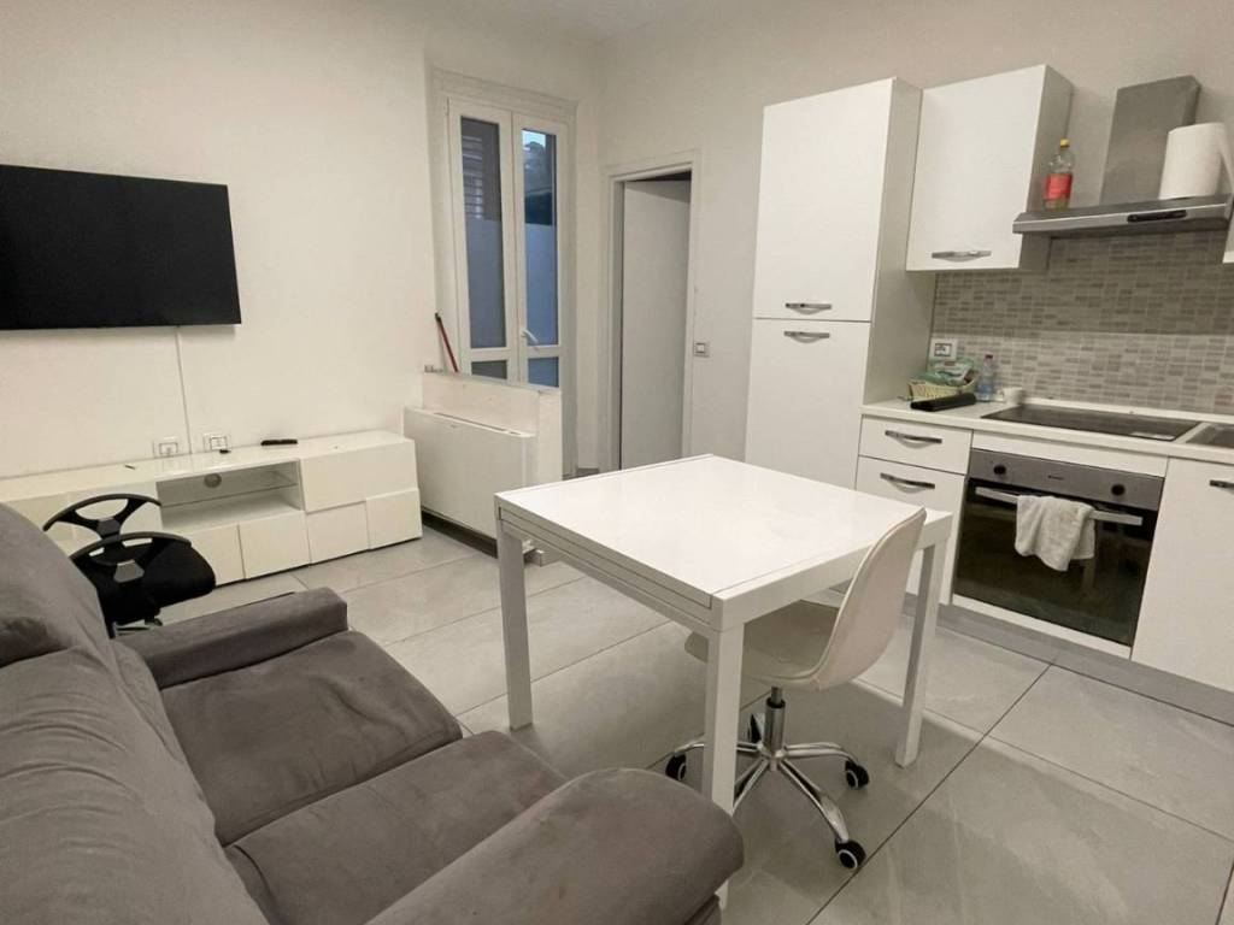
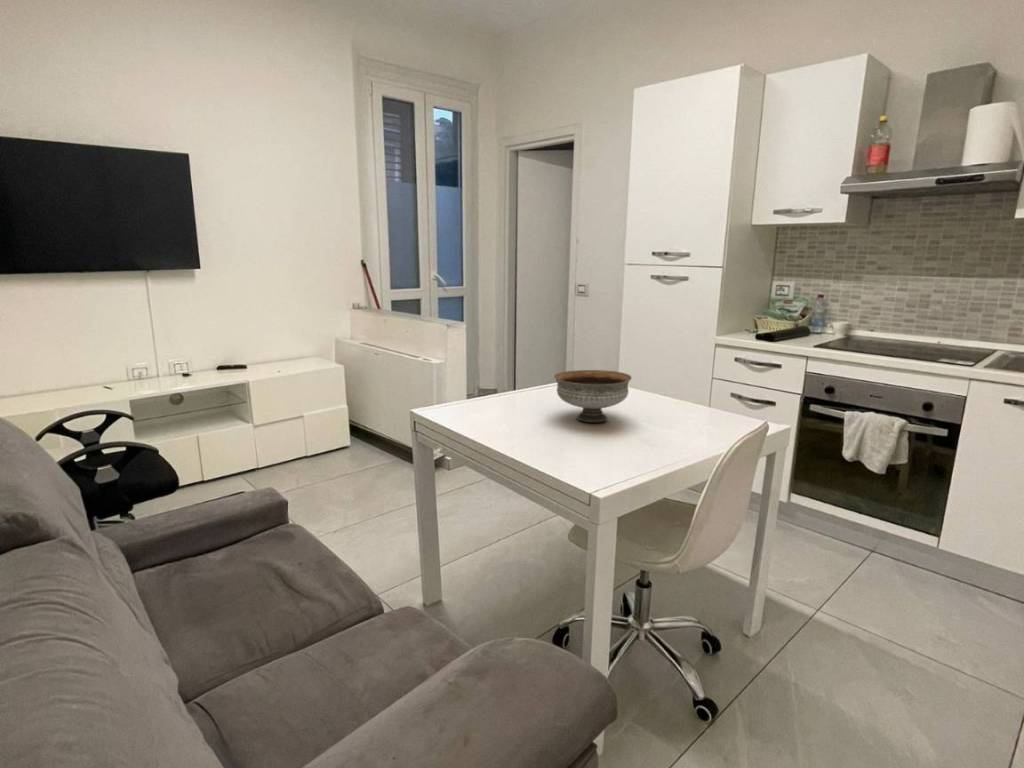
+ bowl [553,369,633,423]
